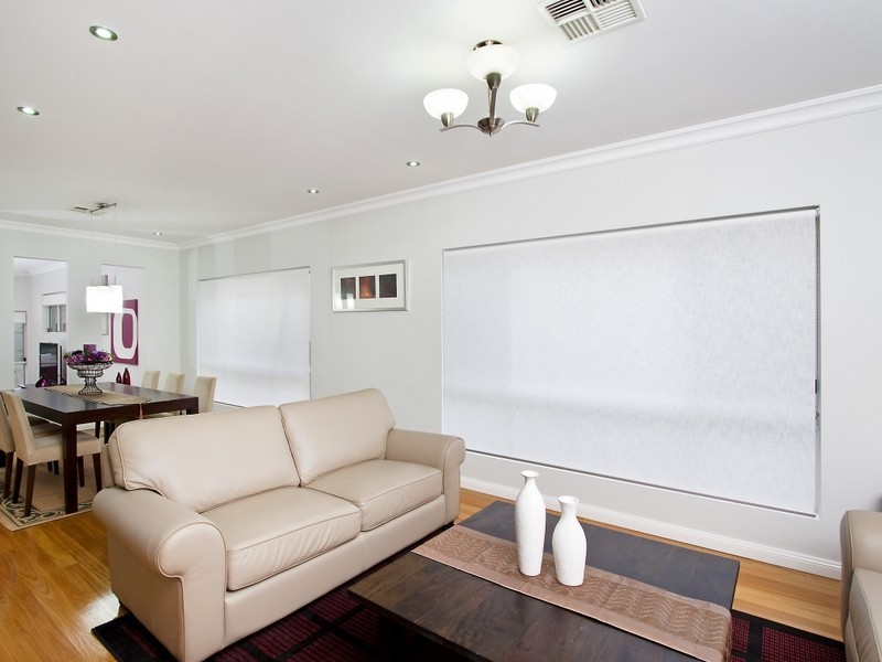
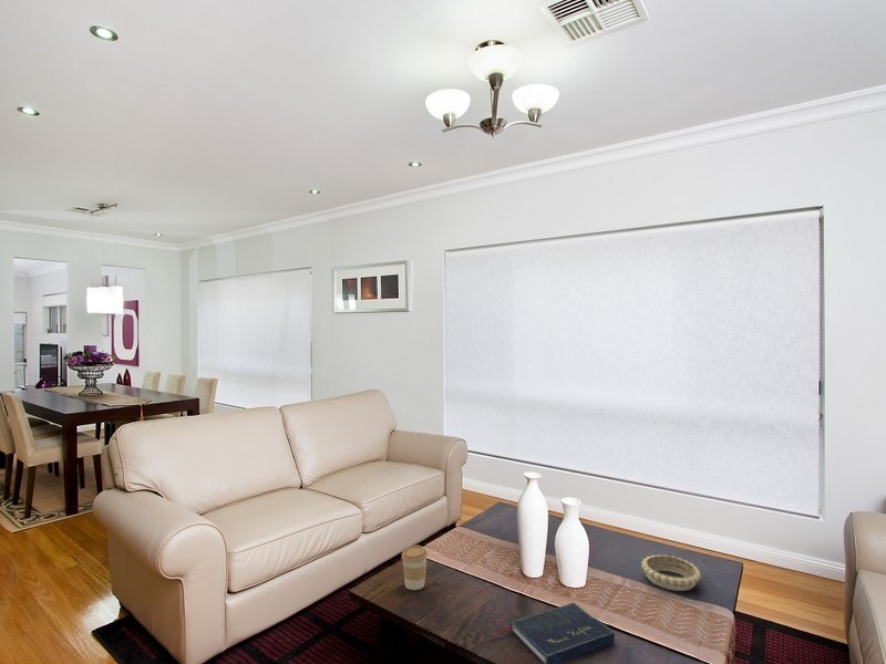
+ decorative bowl [640,553,702,592]
+ coffee cup [401,544,429,591]
+ book [487,602,616,664]
